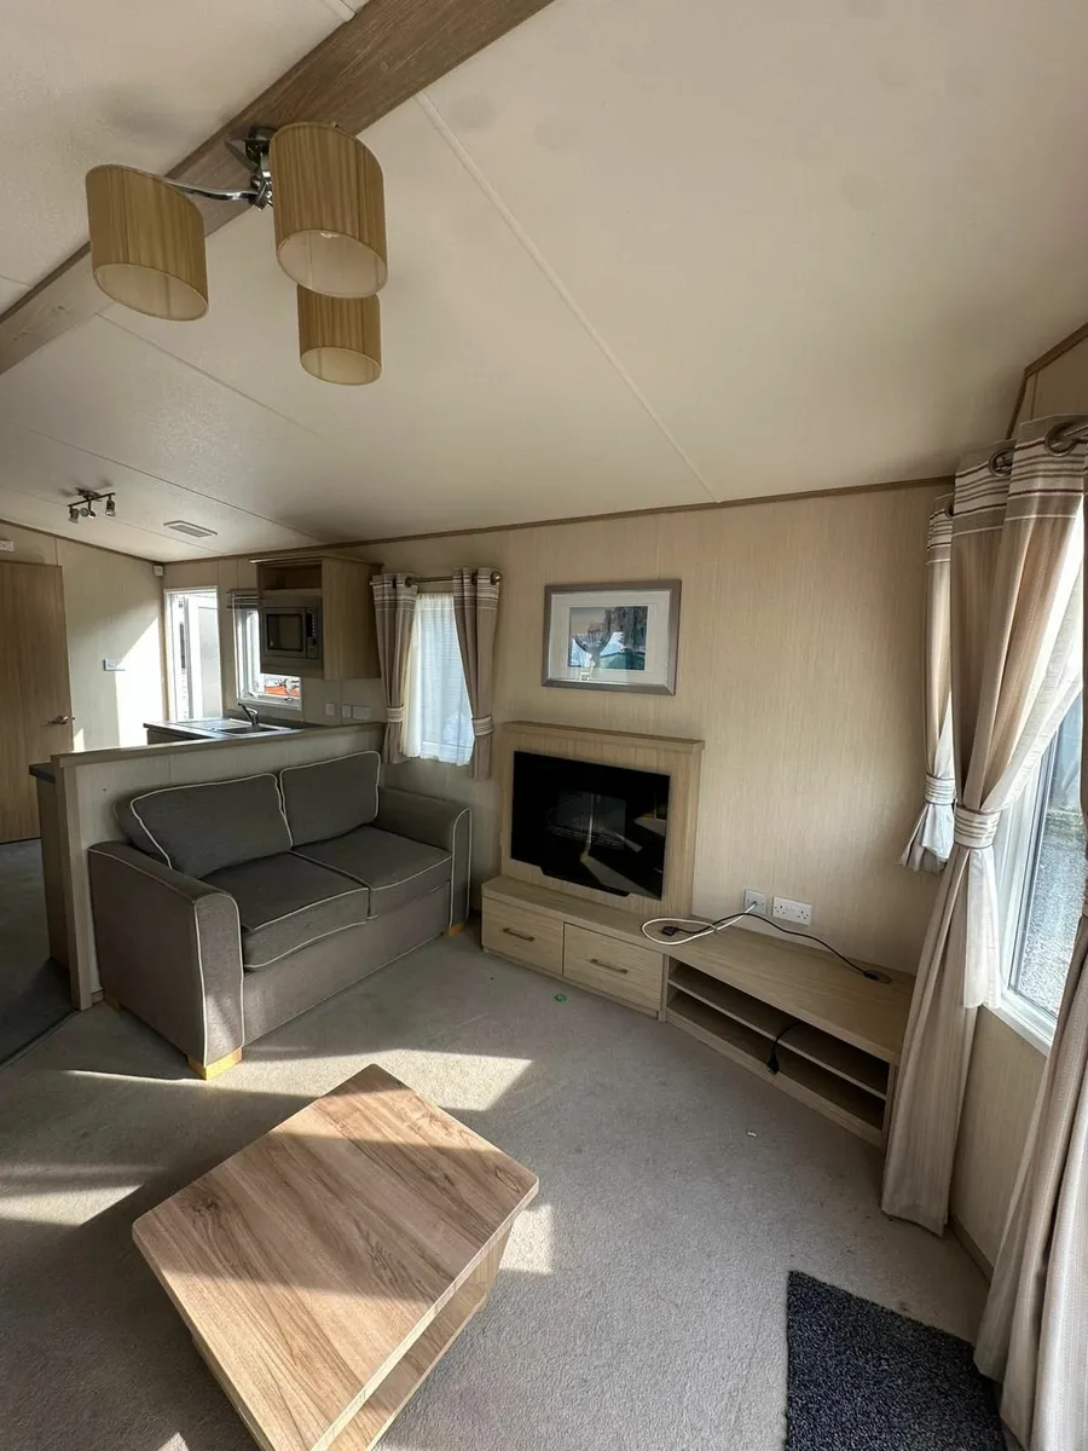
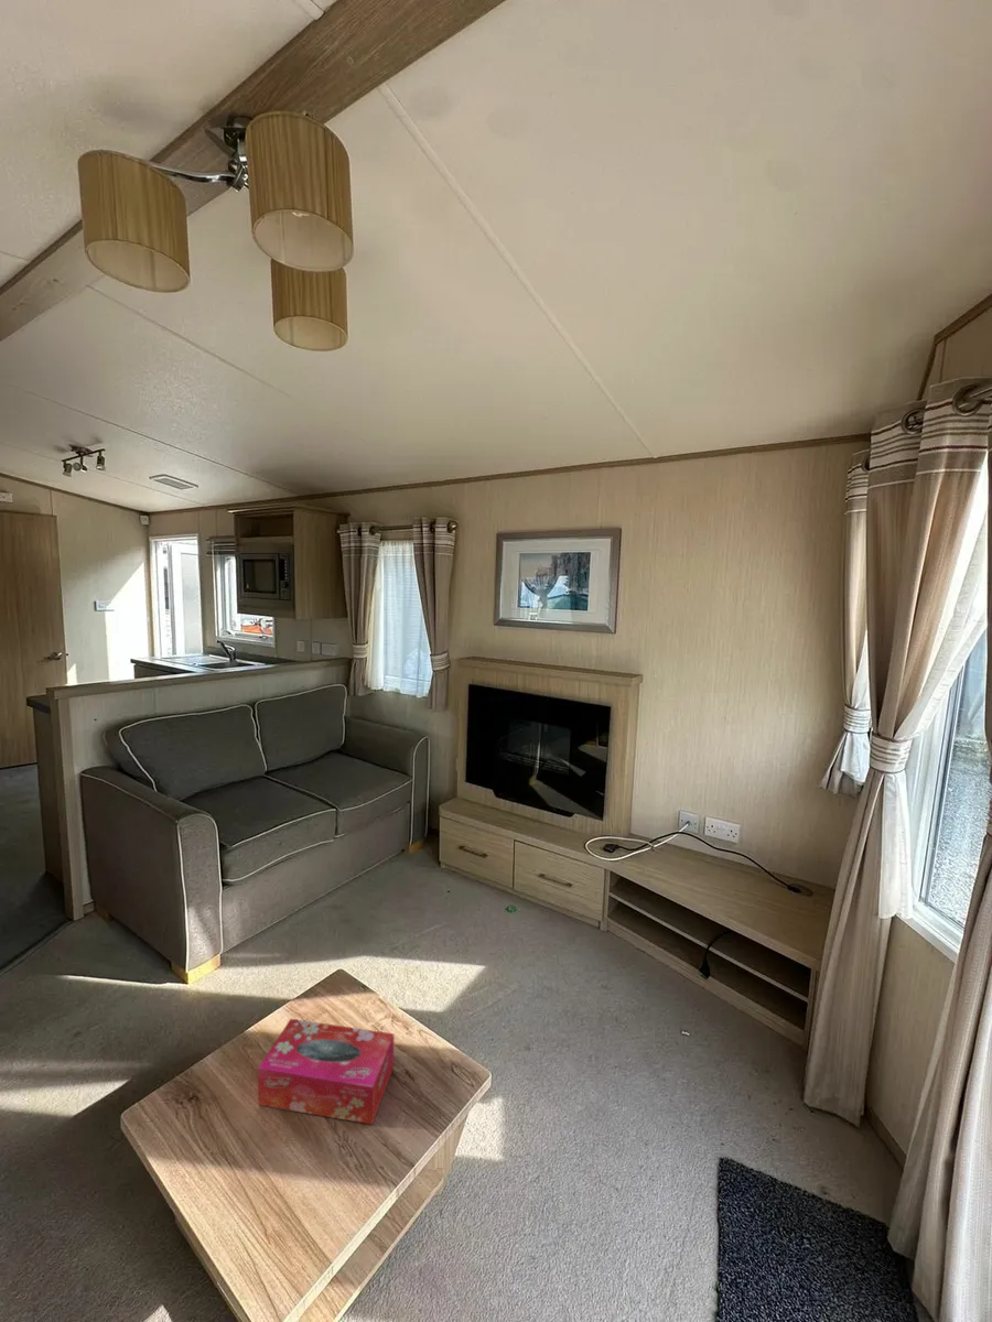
+ tissue box [257,1018,395,1126]
